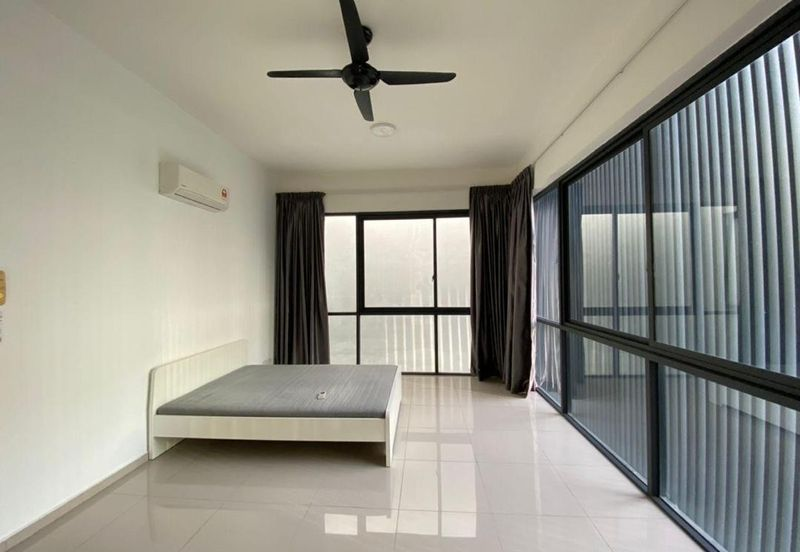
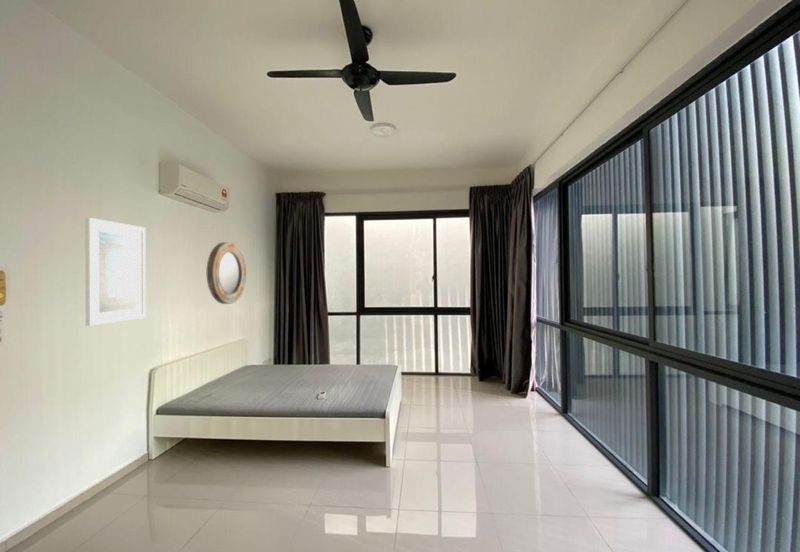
+ home mirror [206,241,247,305]
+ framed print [84,217,147,327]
